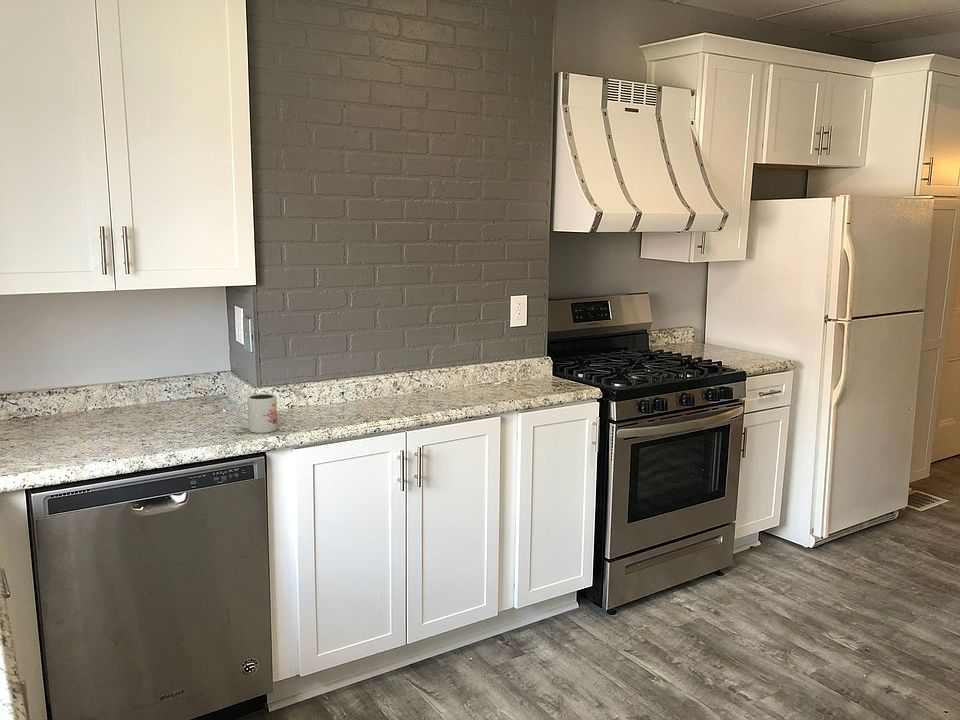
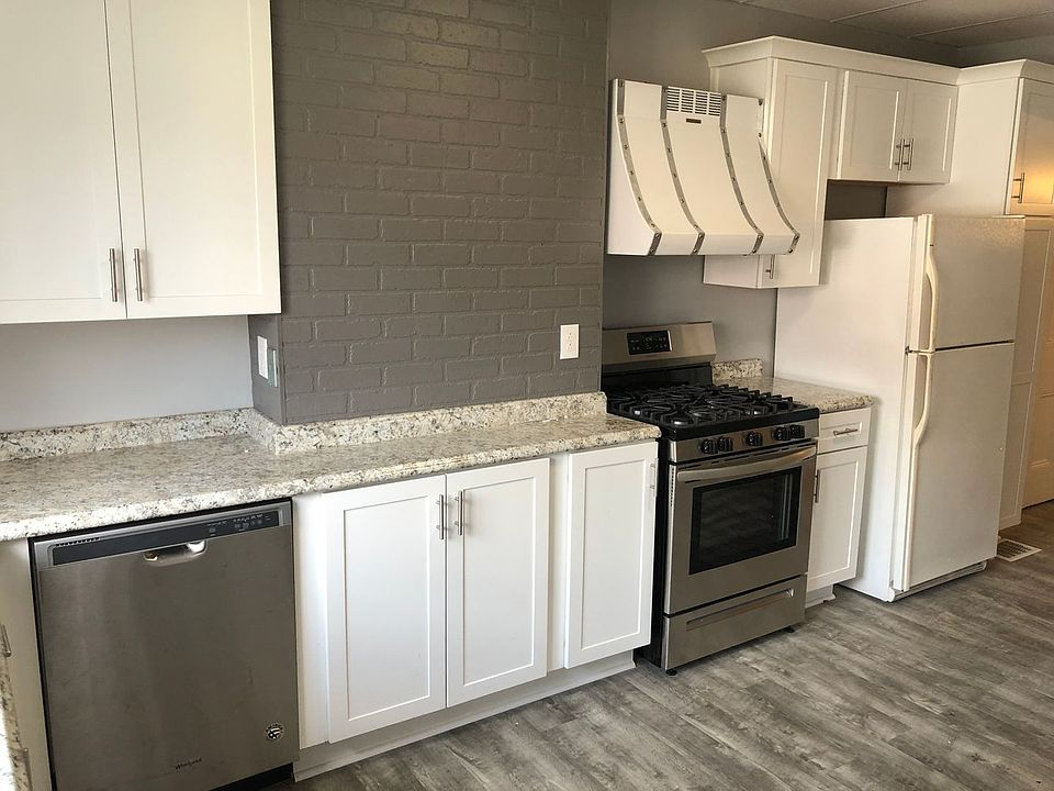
- mug [235,392,278,434]
